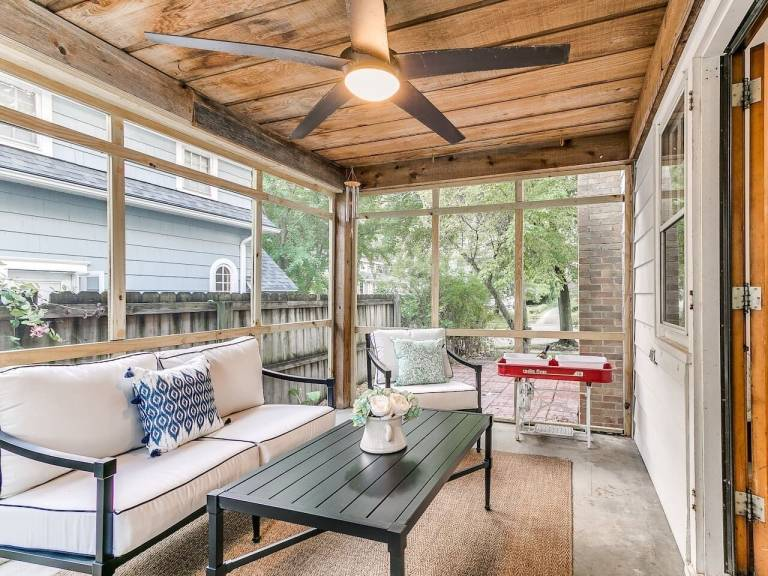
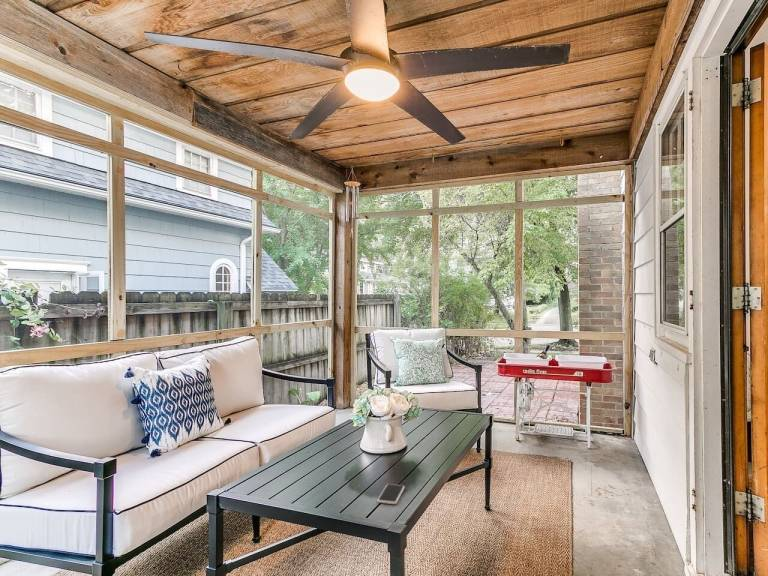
+ smartphone [376,483,406,505]
